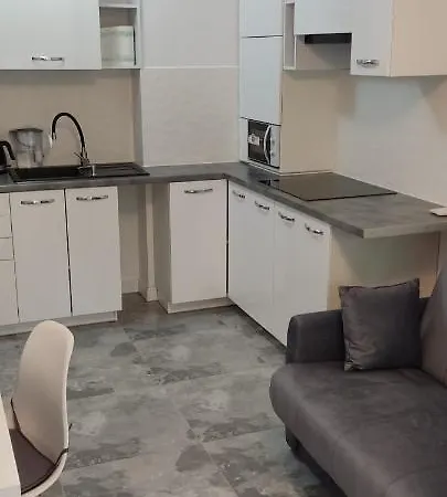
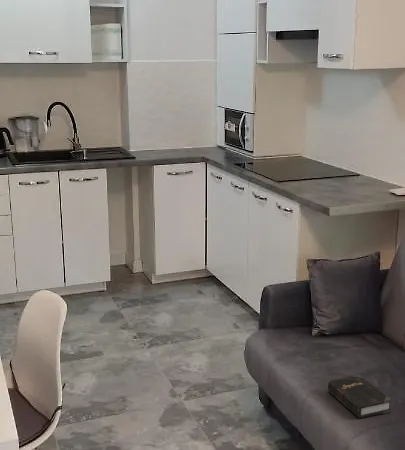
+ hardback book [327,374,393,419]
